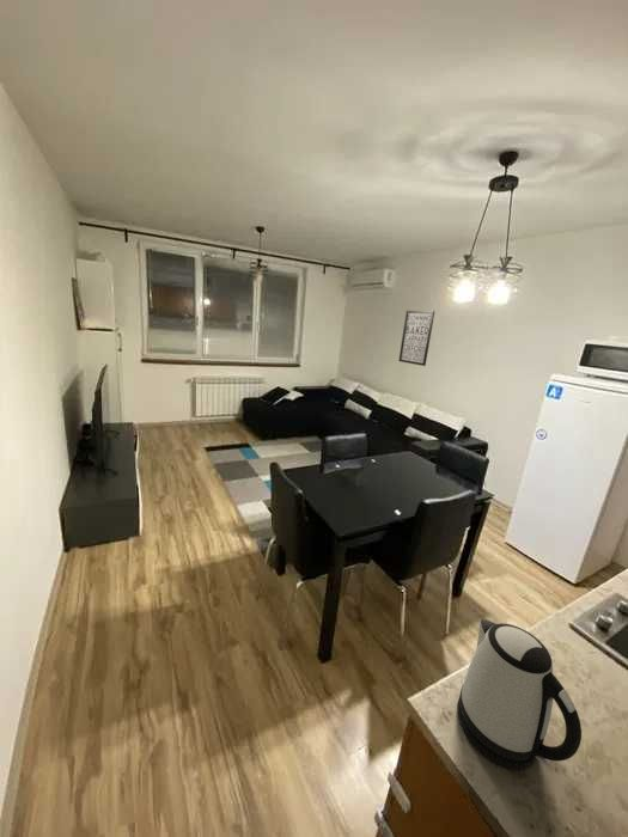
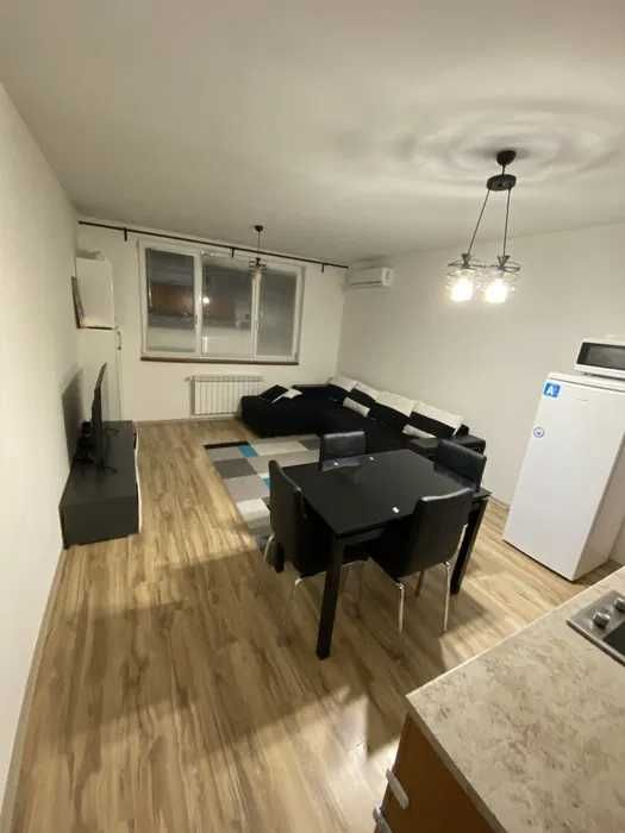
- wall art [397,310,435,367]
- kettle [456,617,583,771]
